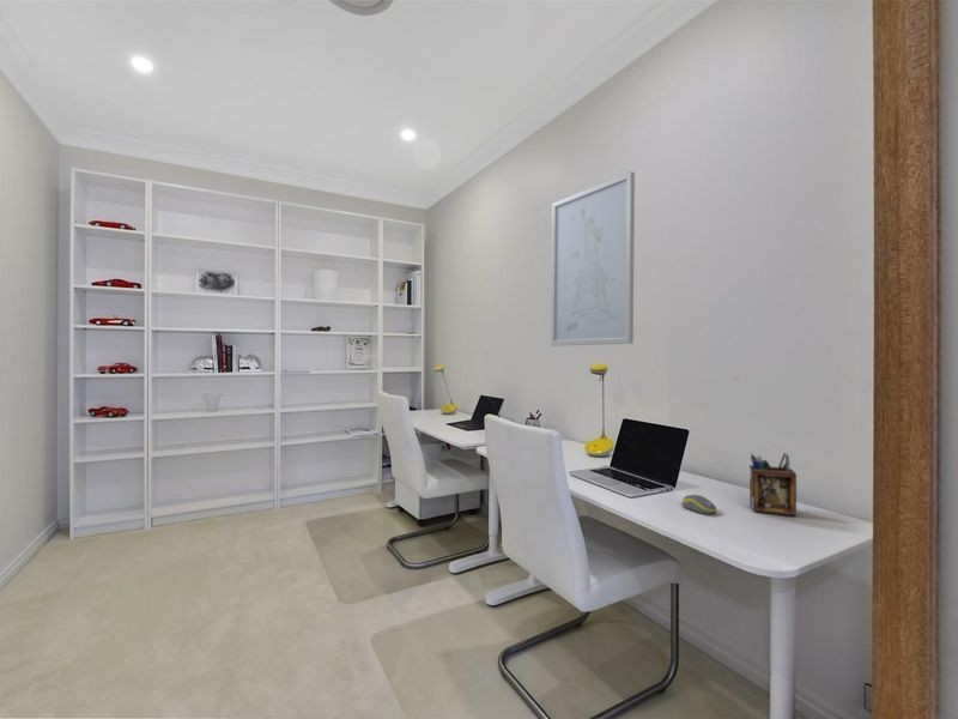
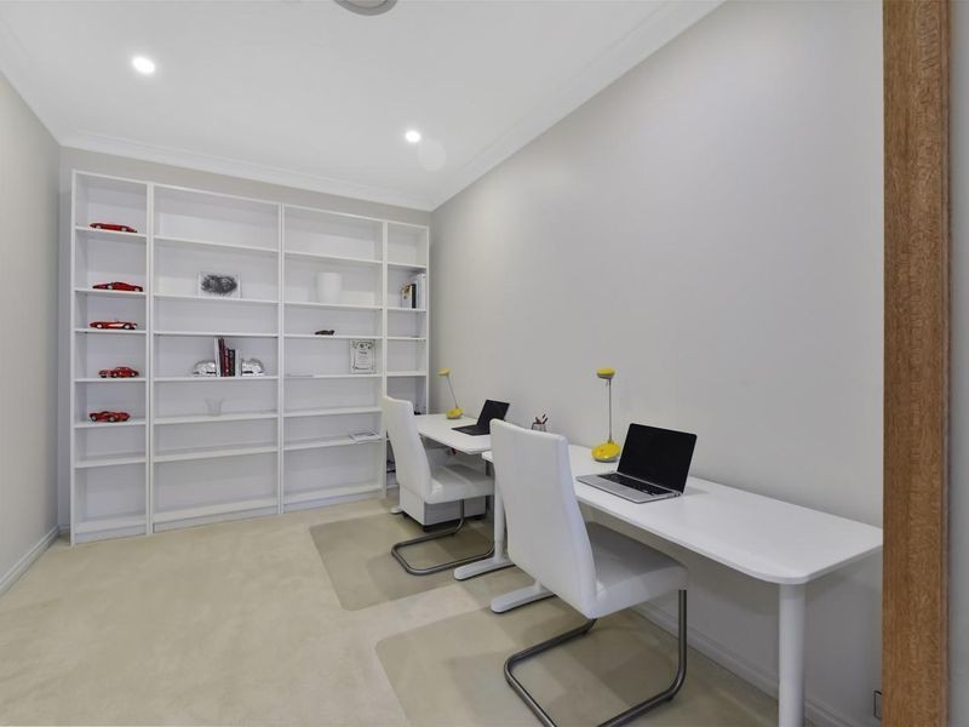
- desk organizer [748,452,798,516]
- computer mouse [680,494,717,515]
- wall art [550,170,636,348]
